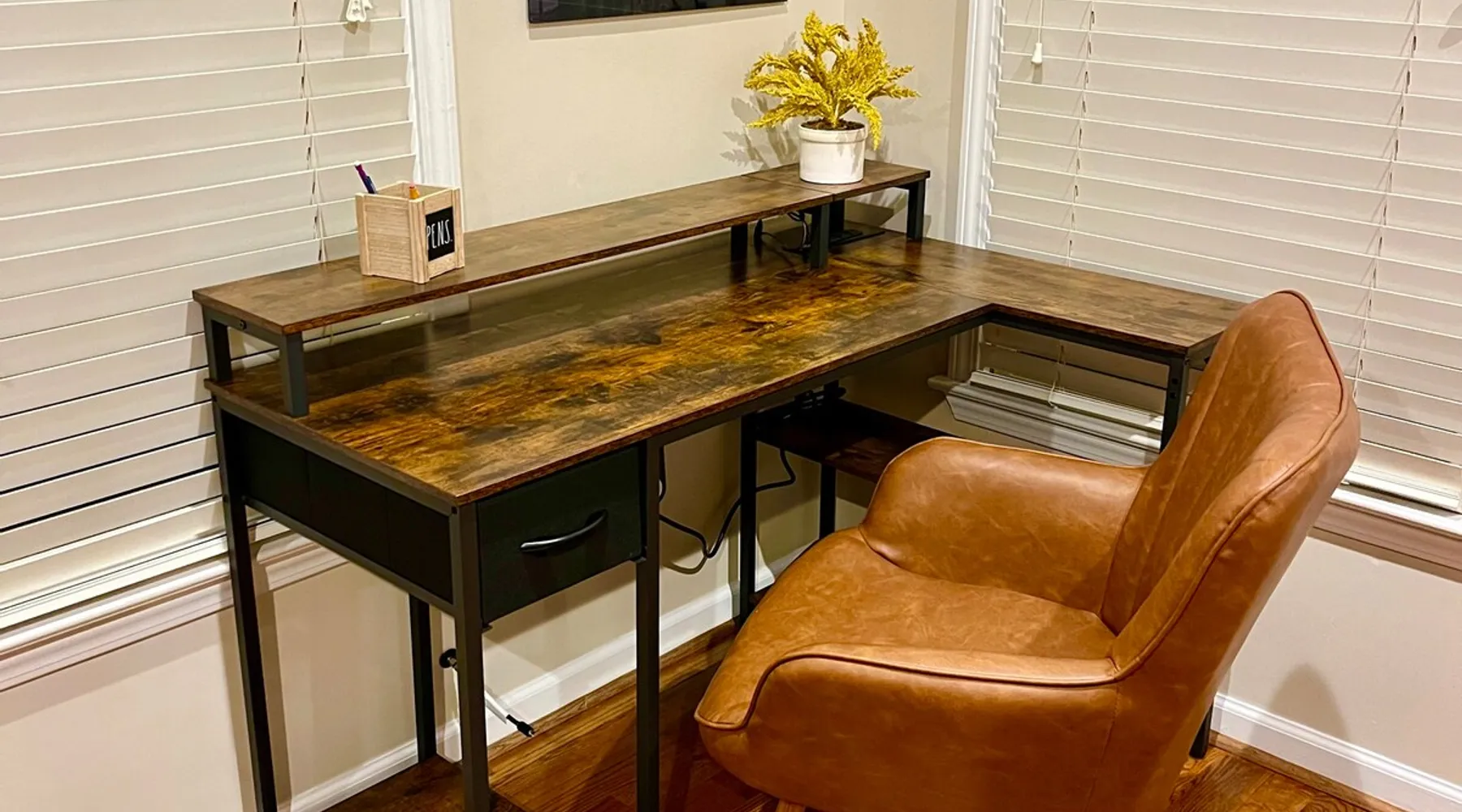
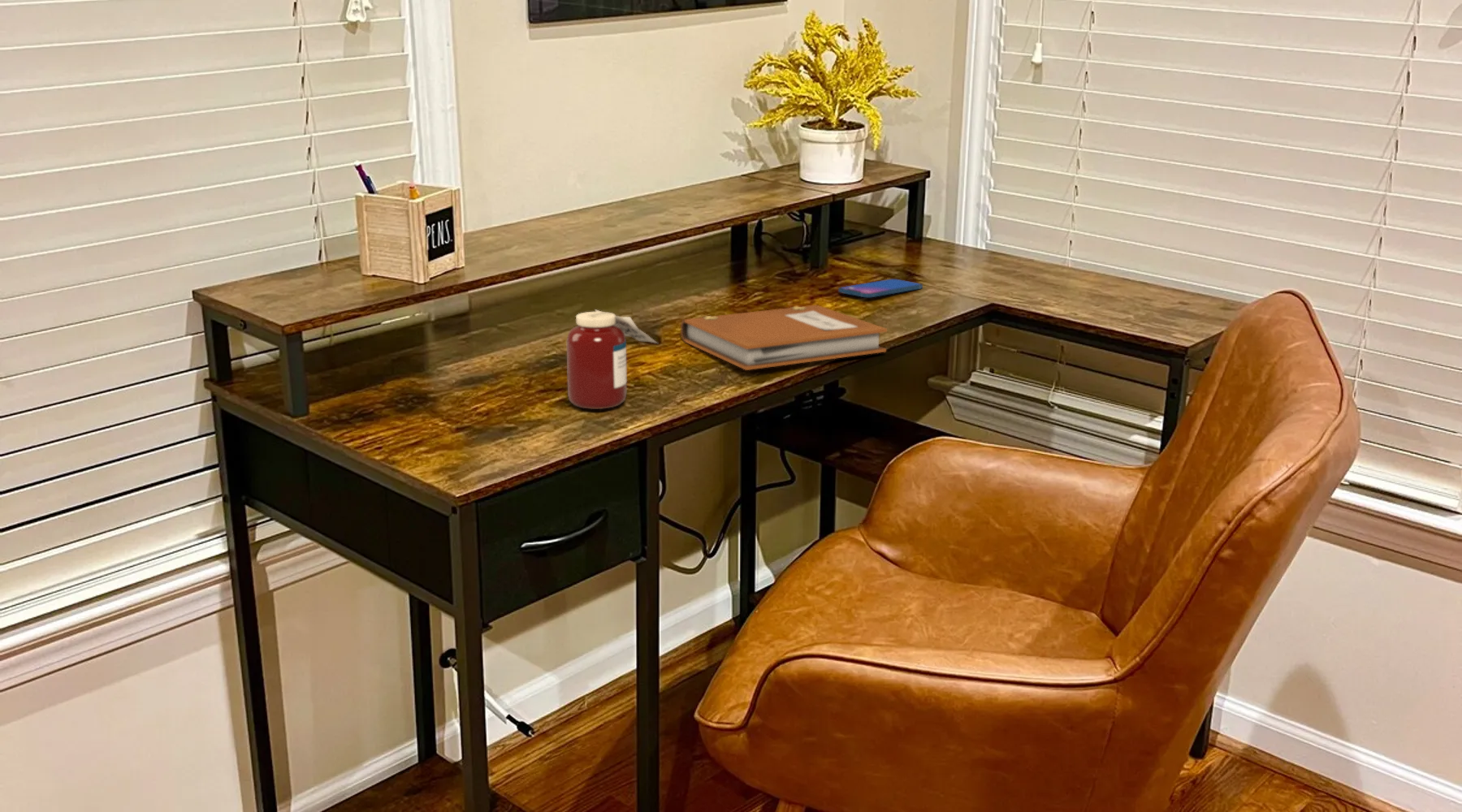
+ notebook [680,304,888,371]
+ jar [566,309,659,410]
+ smartphone [837,279,923,298]
